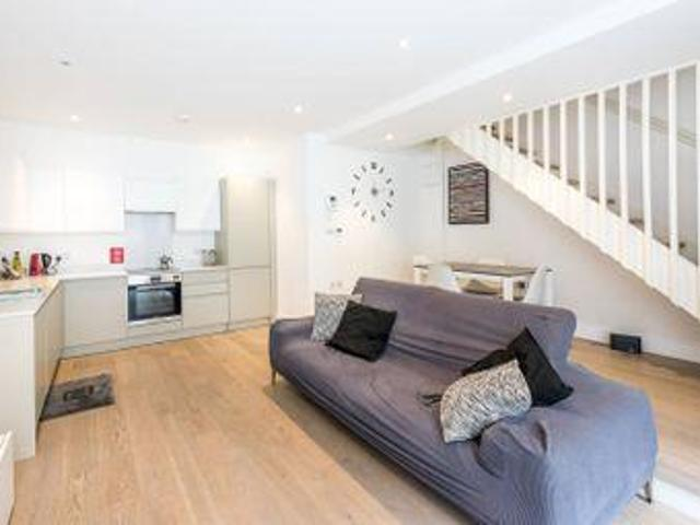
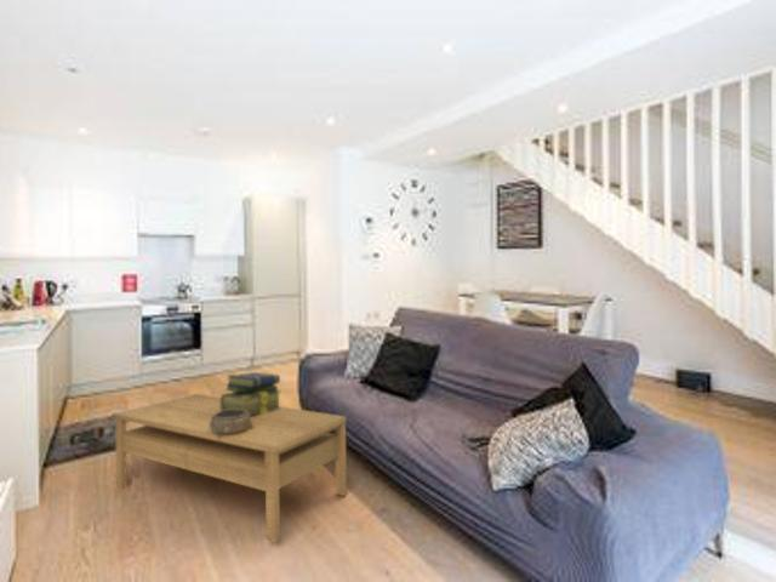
+ decorative bowl [210,410,253,438]
+ coffee table [113,393,348,543]
+ stack of books [219,371,283,415]
